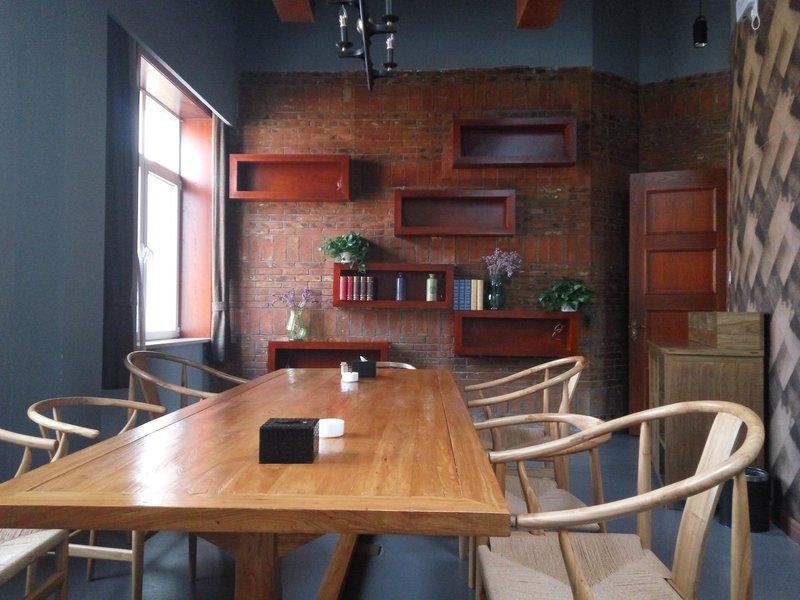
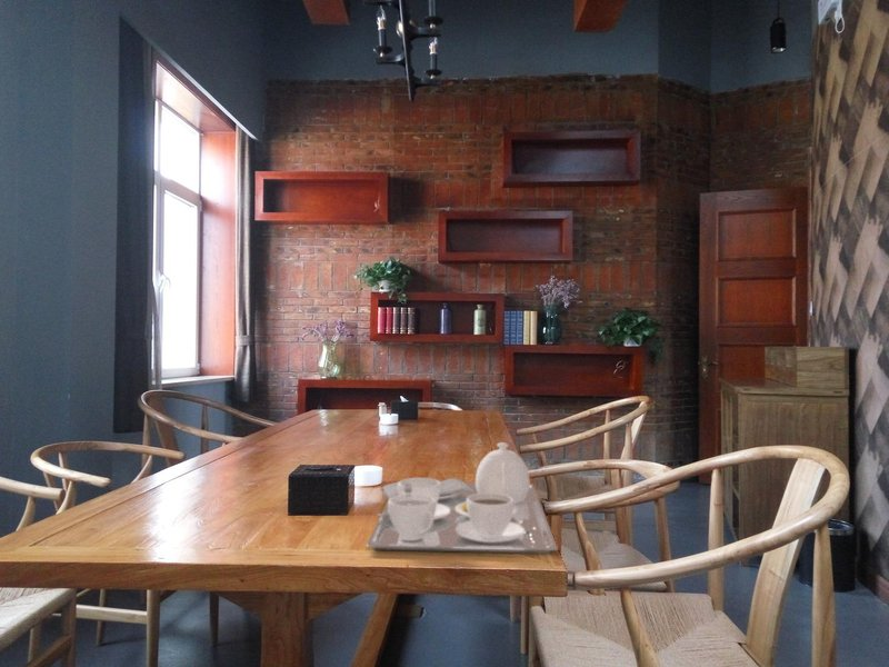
+ tea set [366,441,559,555]
